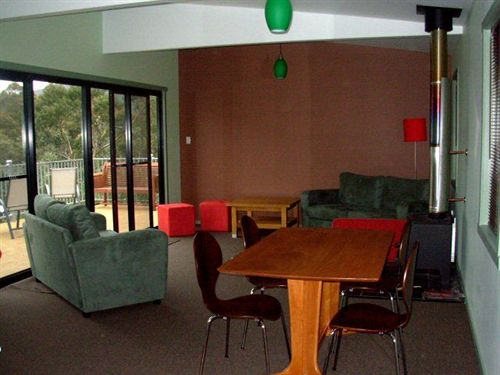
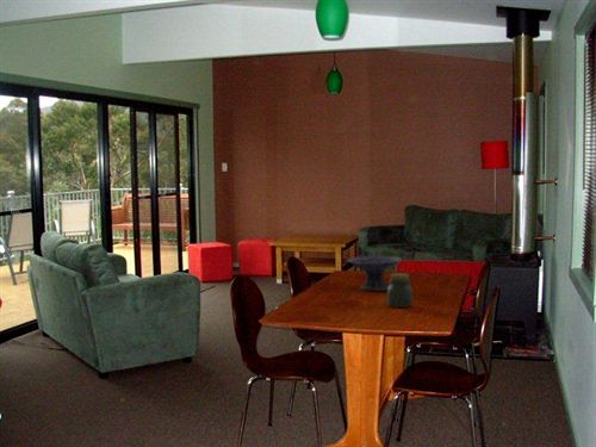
+ decorative bowl [346,255,403,292]
+ jar [386,272,414,309]
